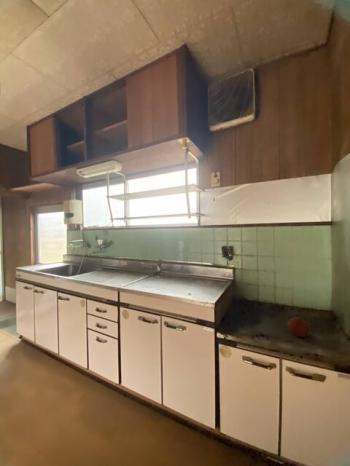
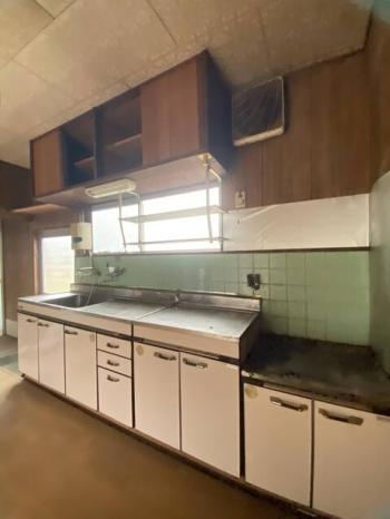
- fruit [287,316,310,338]
